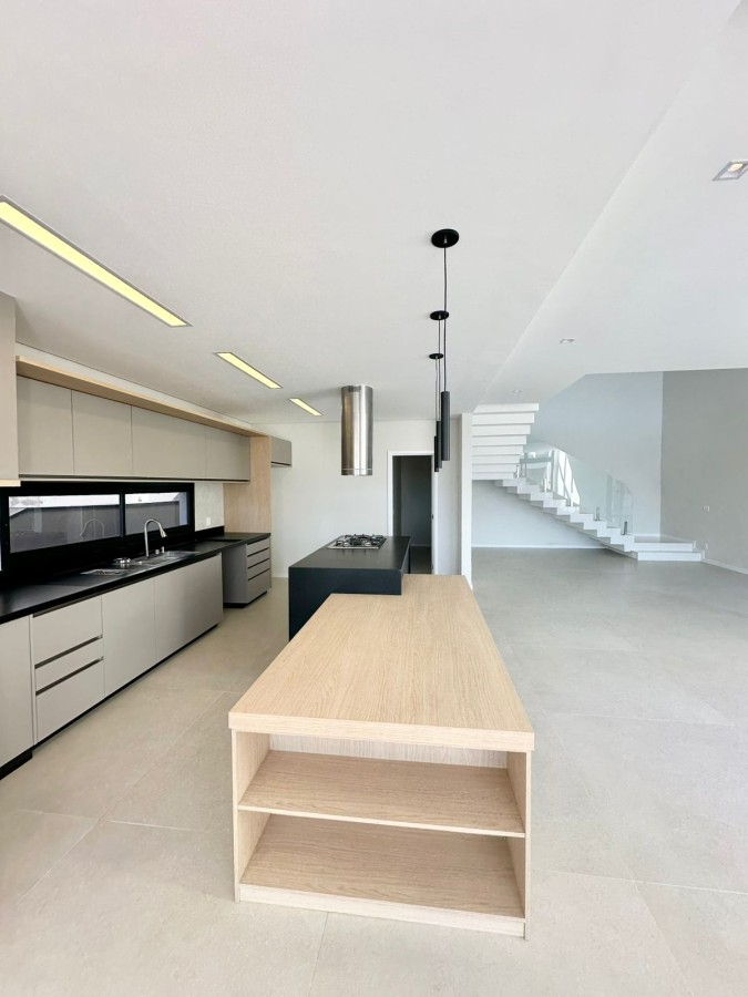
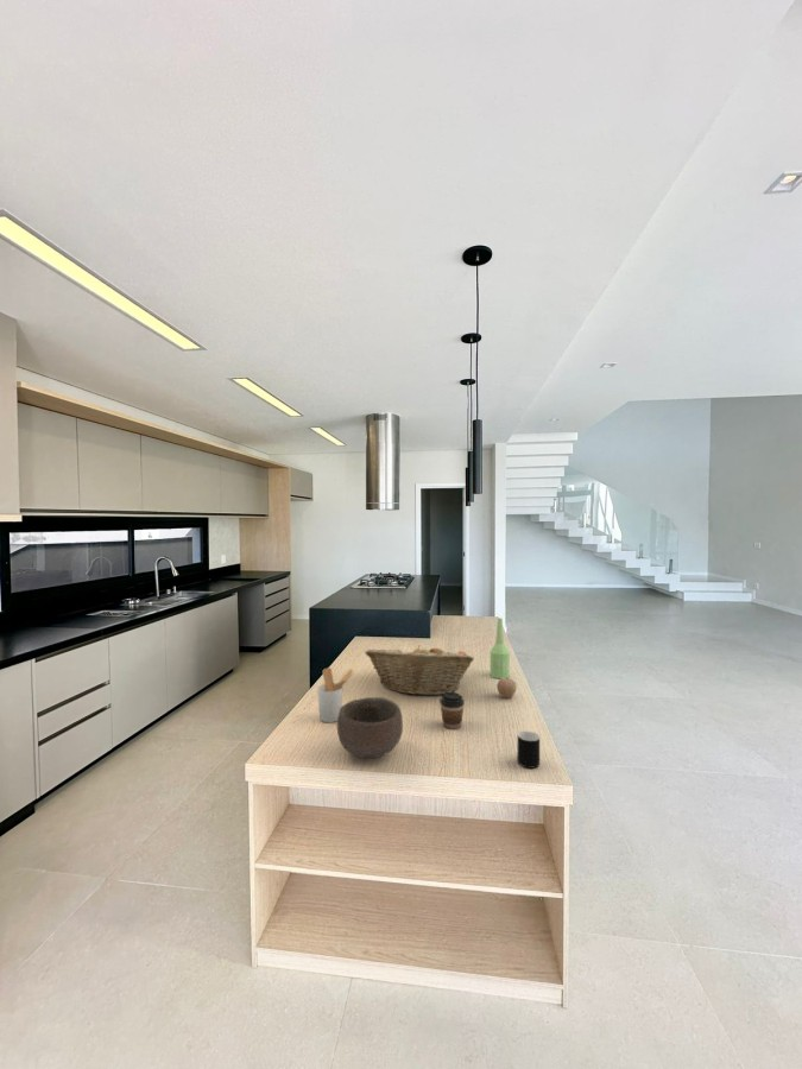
+ apple [495,677,518,698]
+ cup [516,729,541,770]
+ bowl [336,696,404,759]
+ bottle [488,618,511,679]
+ fruit basket [364,646,475,697]
+ coffee cup [438,691,466,730]
+ utensil holder [316,666,355,723]
